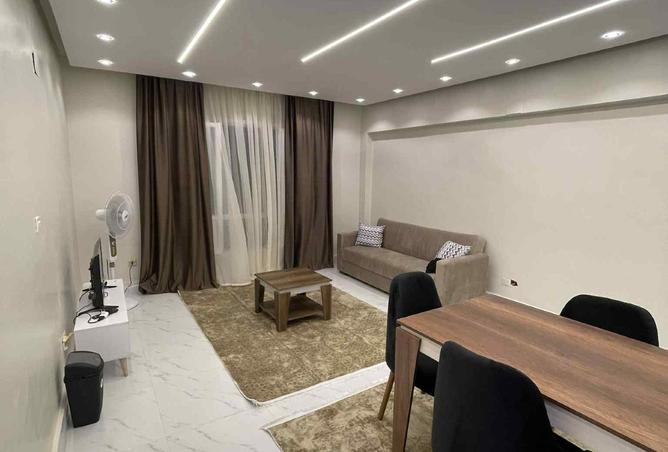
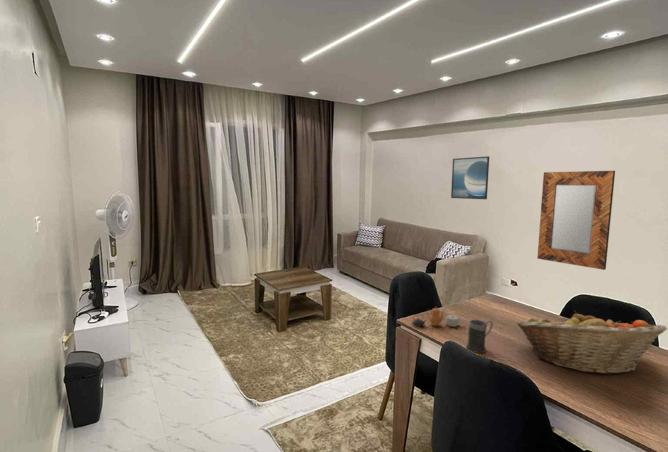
+ home mirror [536,170,616,271]
+ fruit basket [515,310,668,376]
+ teapot [411,306,462,328]
+ mug [465,319,494,354]
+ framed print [450,155,490,200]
